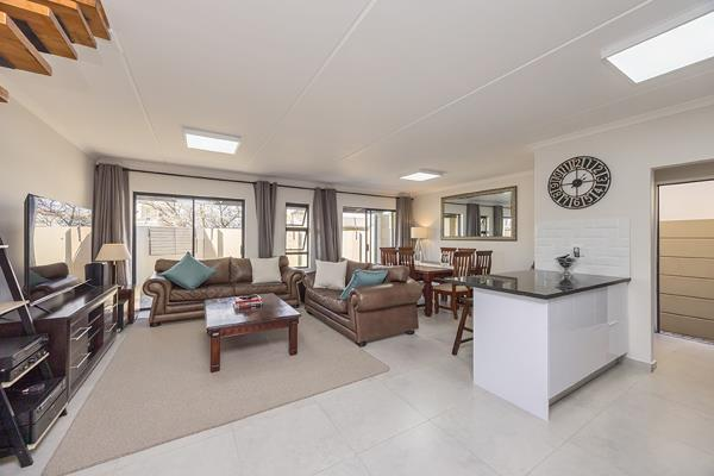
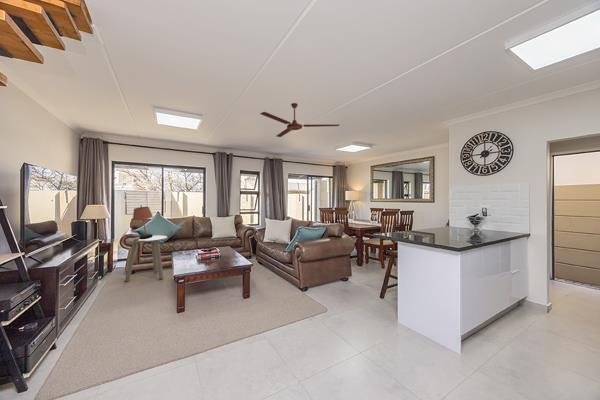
+ ceiling fan [259,102,340,138]
+ side table [124,235,168,282]
+ table lamp [132,204,154,241]
